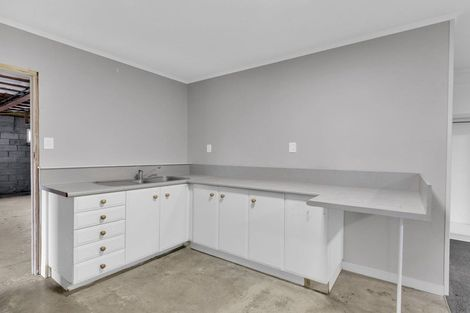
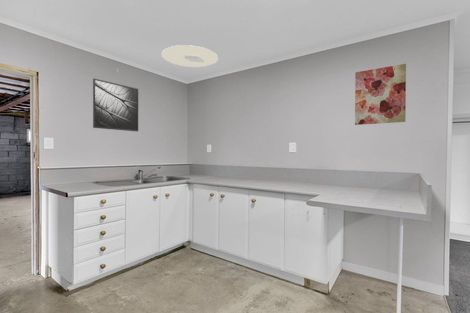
+ ceiling light [161,44,219,68]
+ wall art [354,63,407,126]
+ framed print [92,77,139,132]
